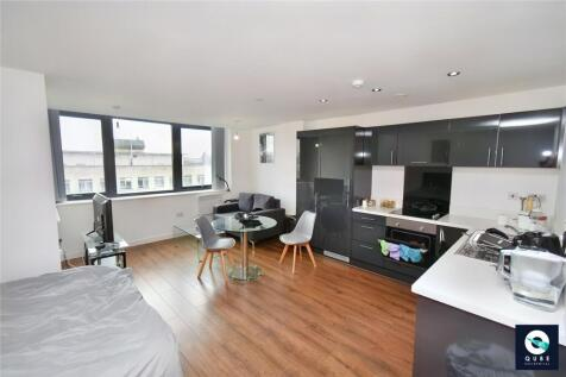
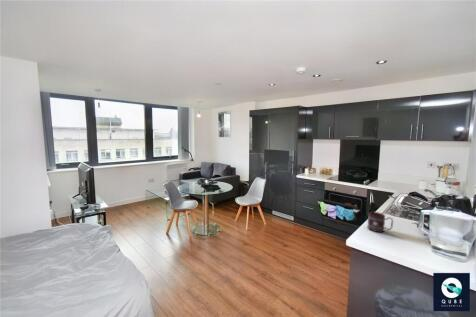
+ mug [366,211,394,233]
